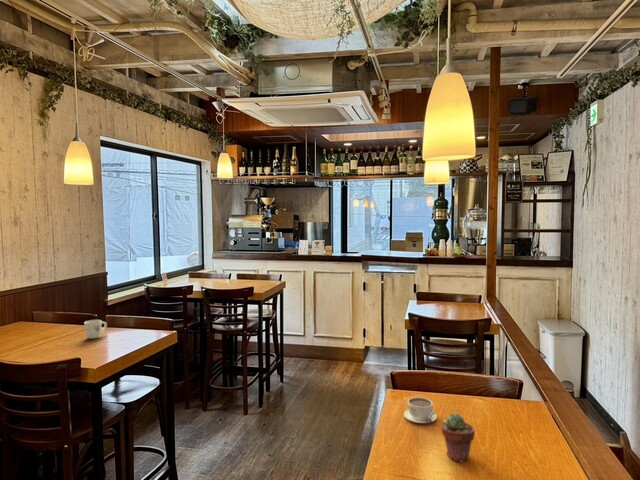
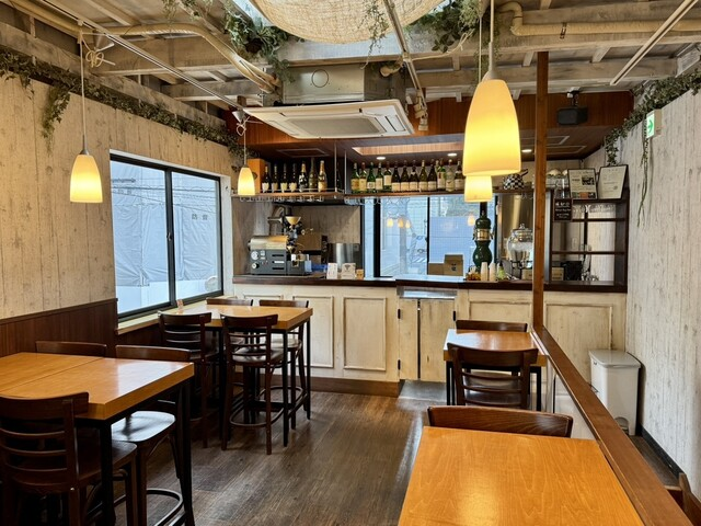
- potted succulent [440,413,476,463]
- coffee cup [403,396,438,424]
- mug [83,319,108,340]
